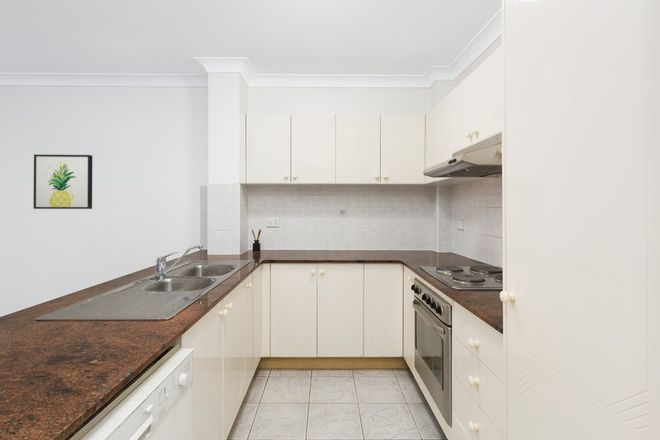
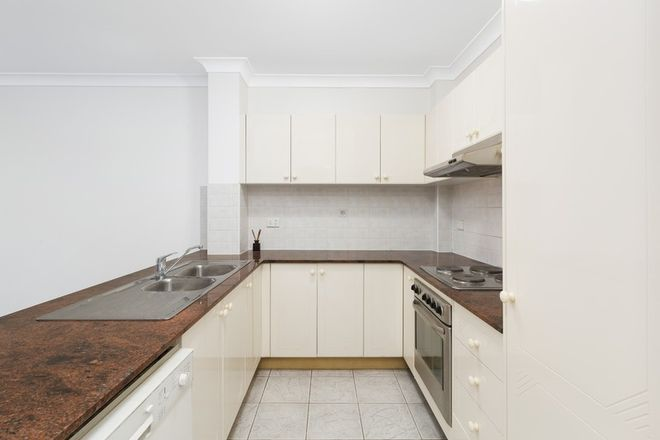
- wall art [32,153,93,210]
